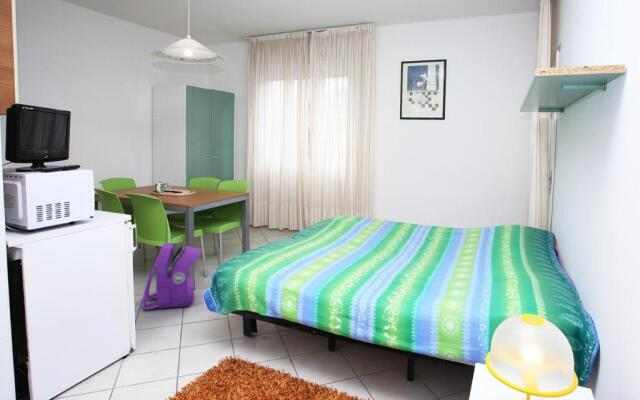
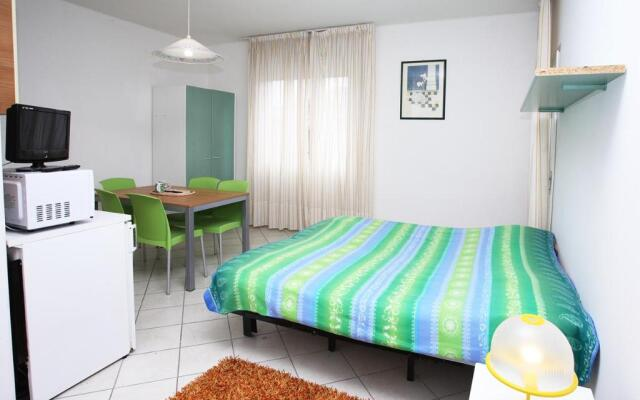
- backpack [141,241,202,311]
